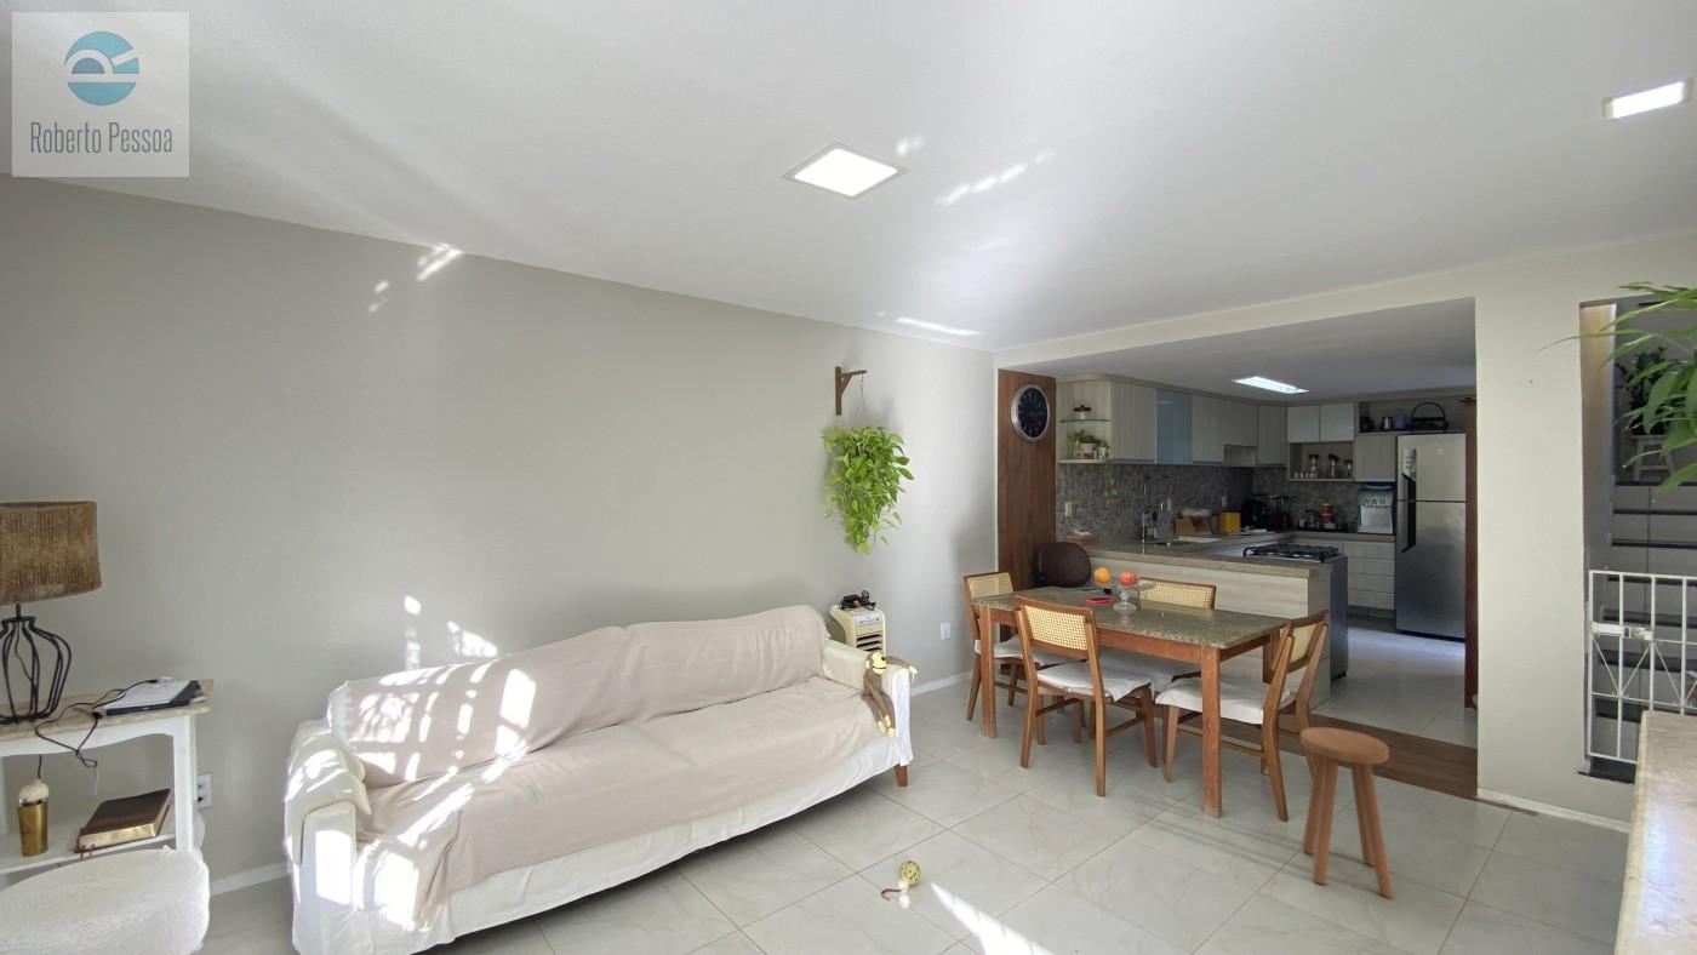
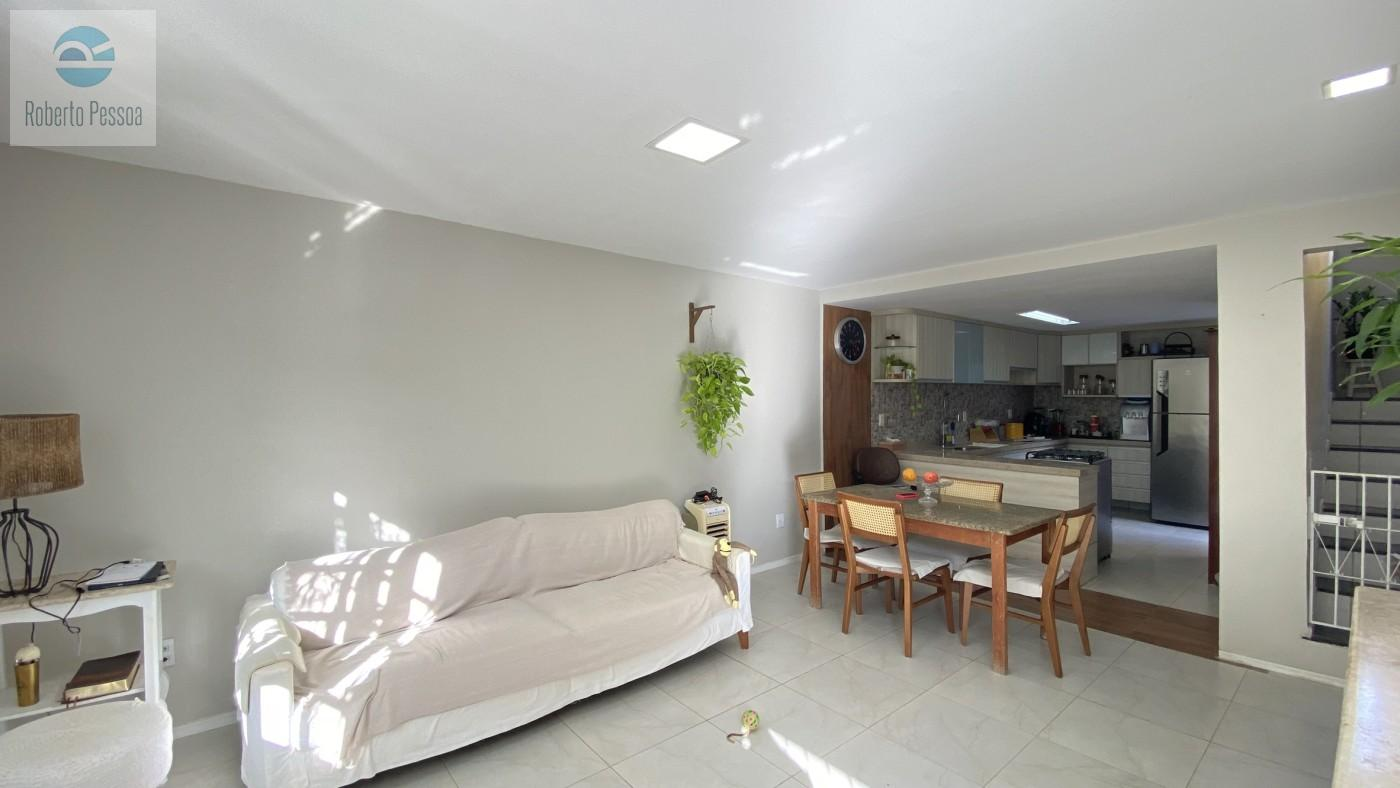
- stool [1299,726,1394,899]
